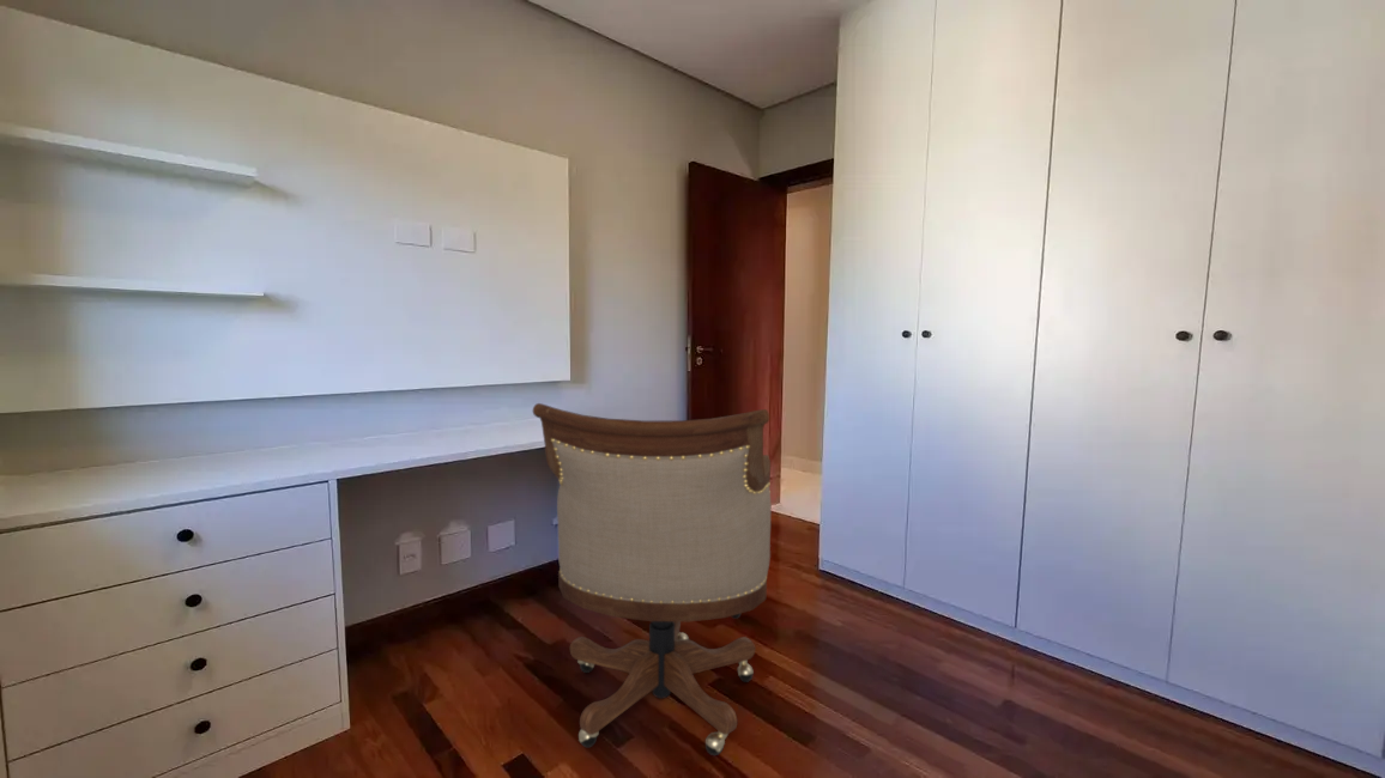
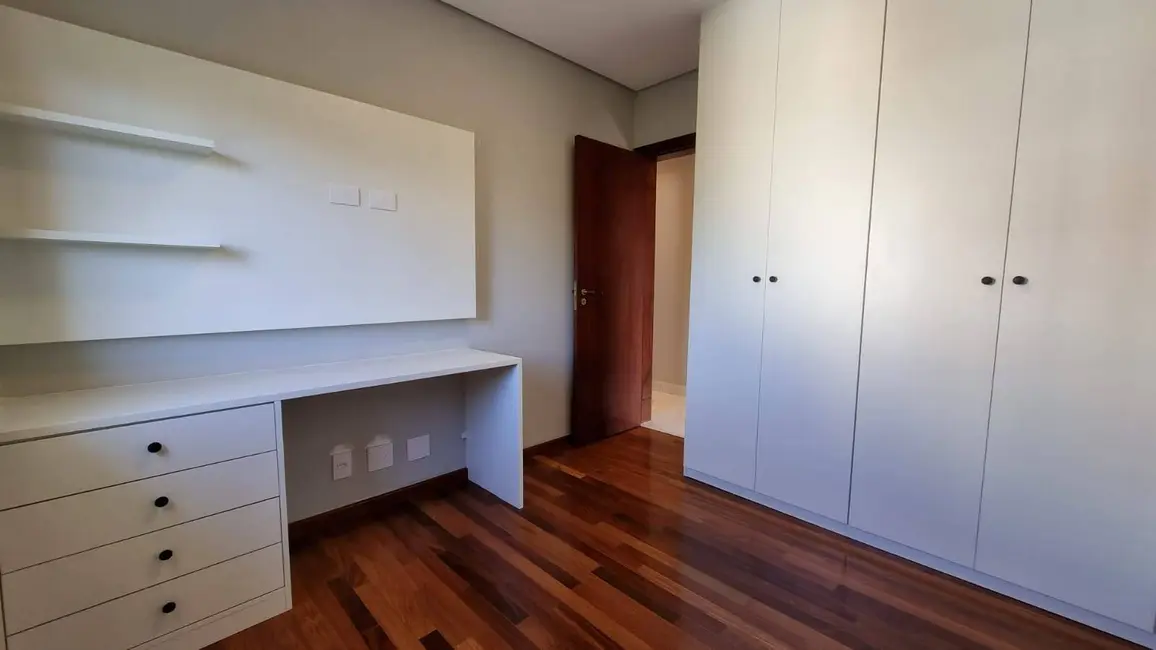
- chair [532,402,773,756]
